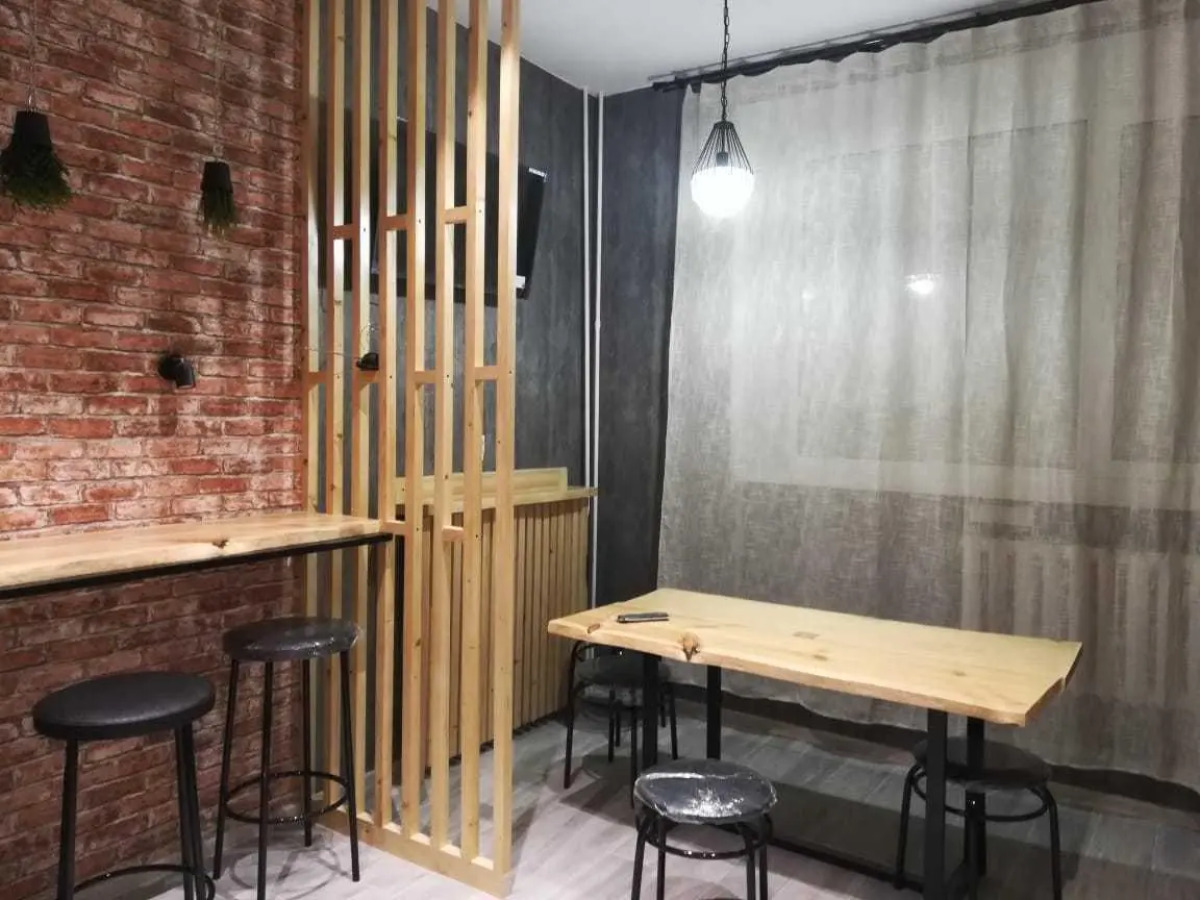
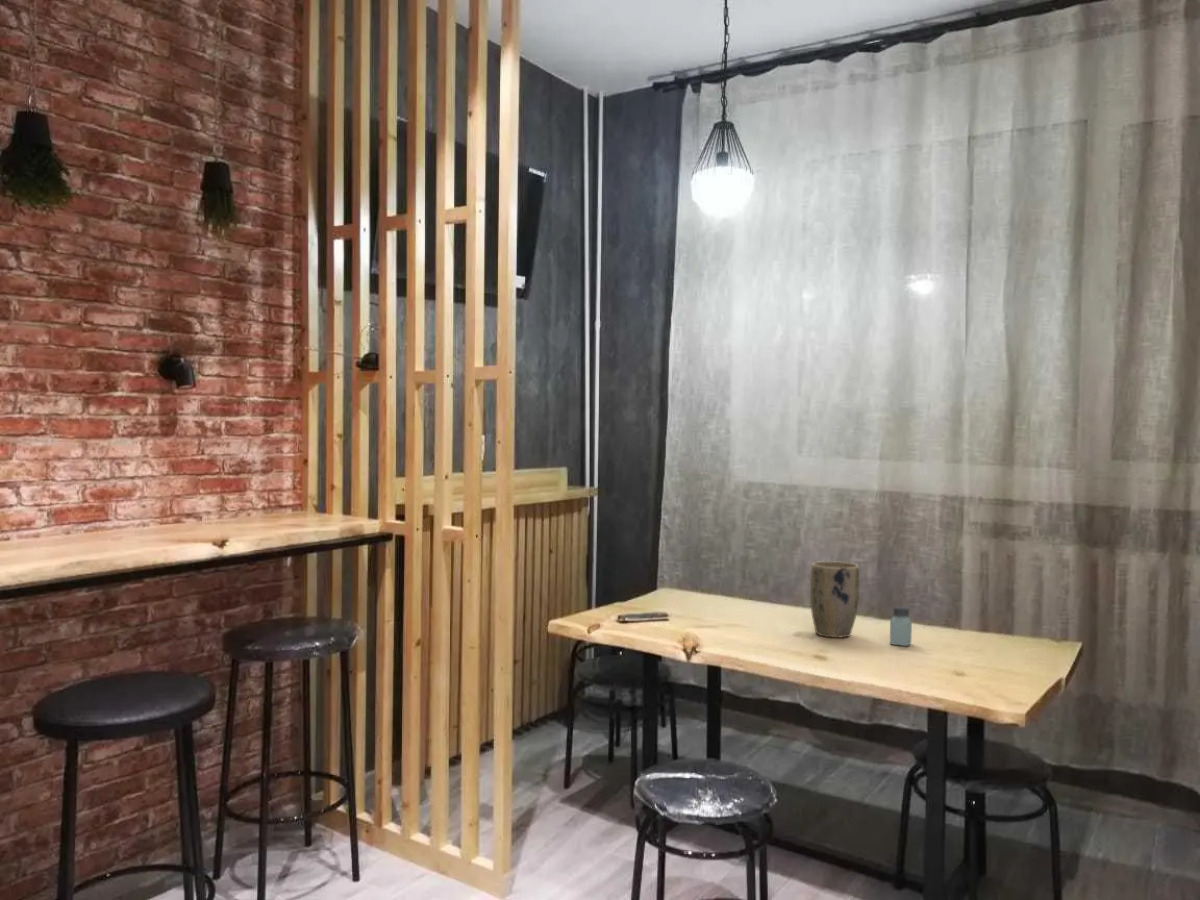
+ saltshaker [889,605,913,647]
+ plant pot [809,560,860,639]
